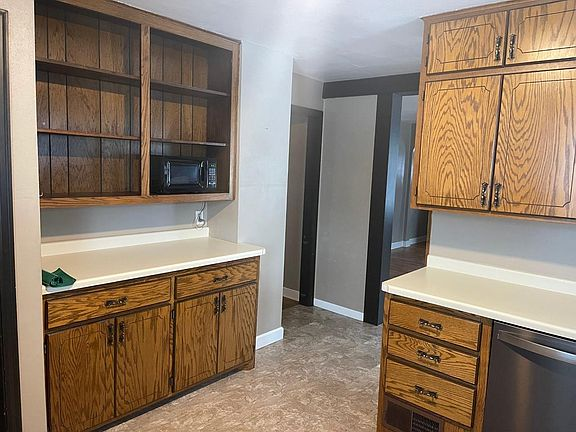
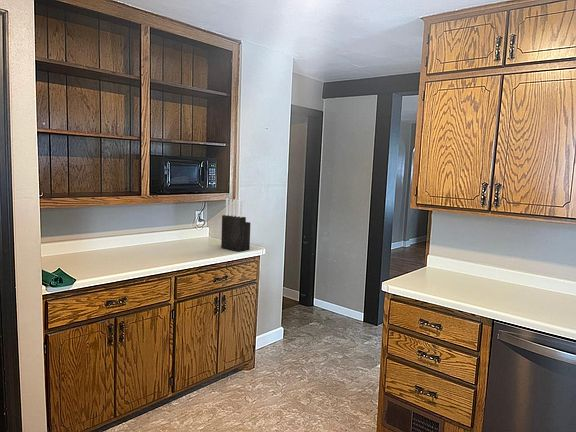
+ knife block [220,198,251,252]
